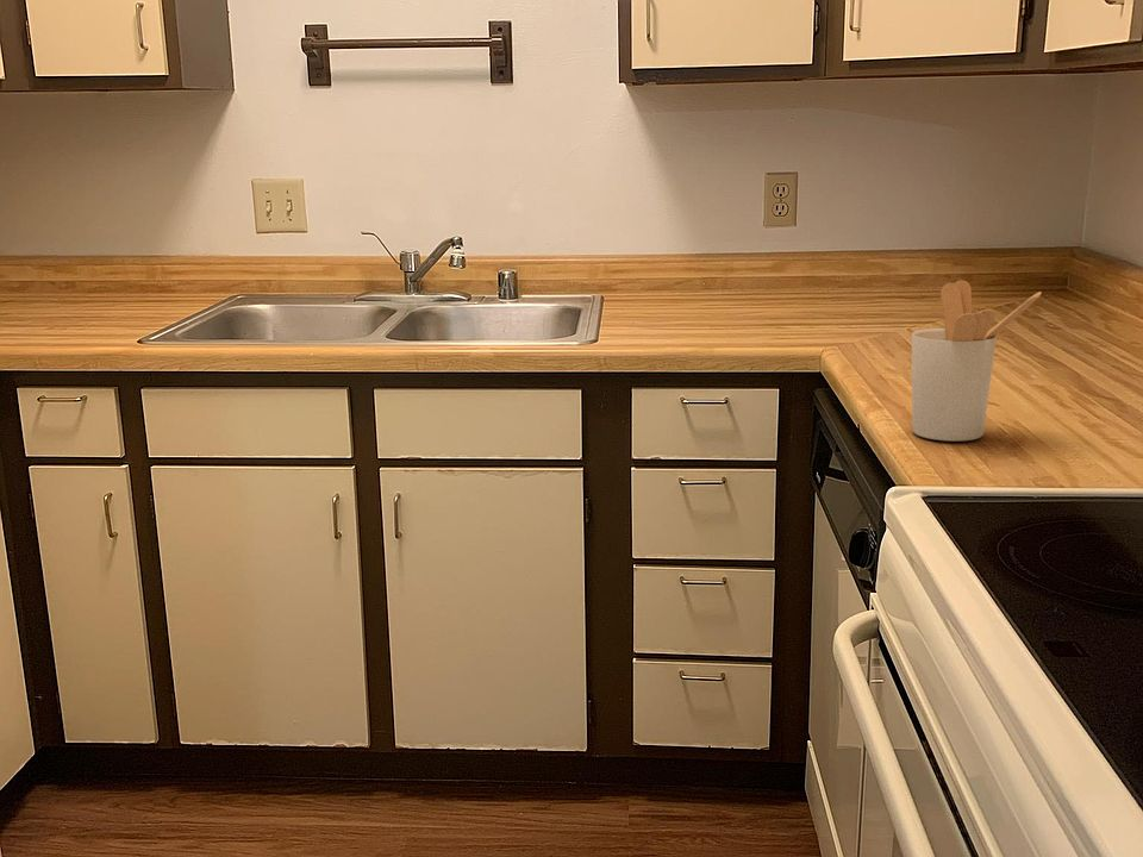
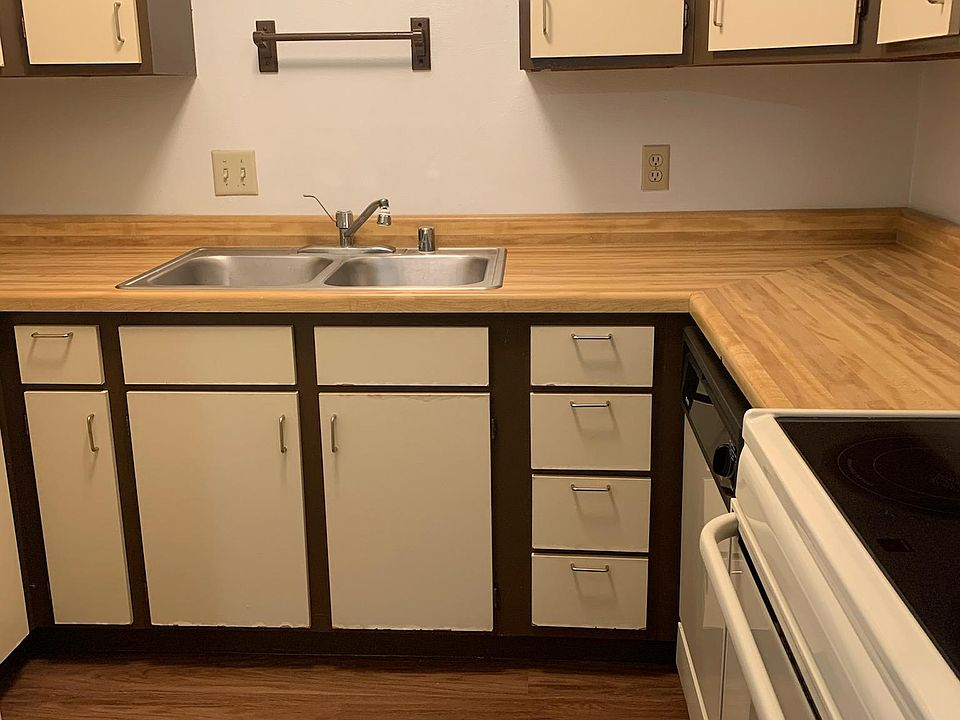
- utensil holder [911,279,1043,442]
